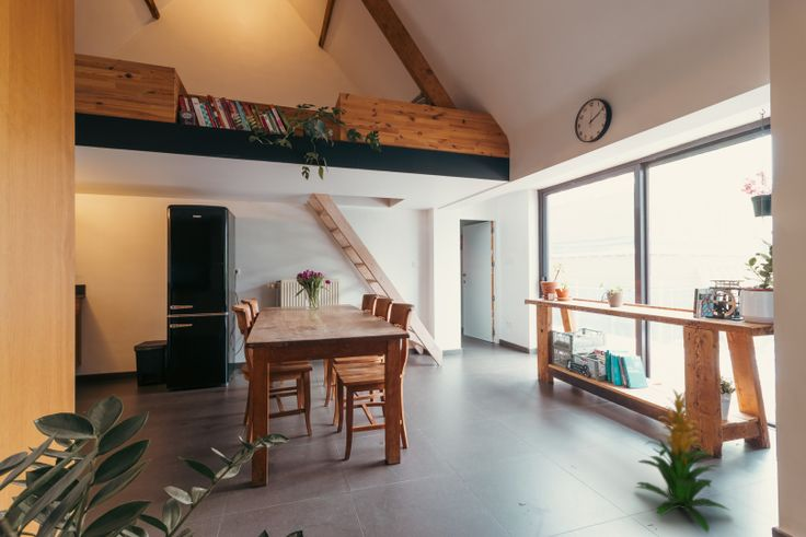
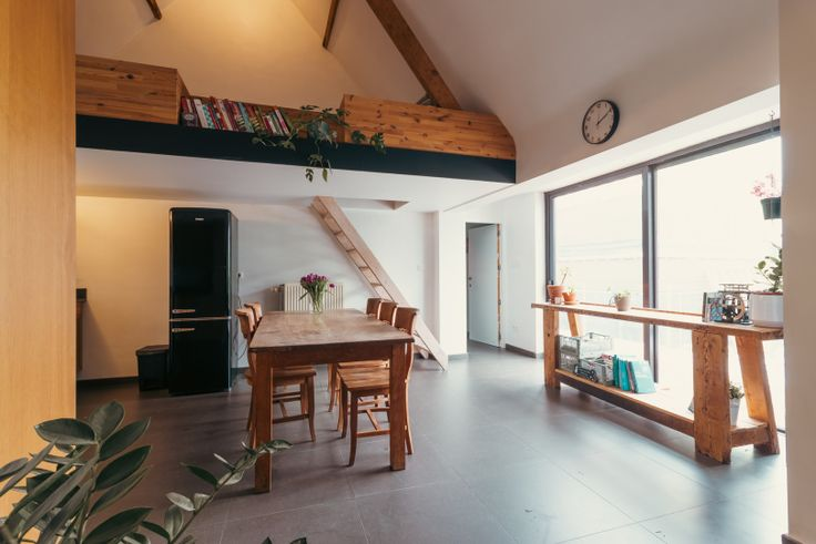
- indoor plant [634,387,732,534]
